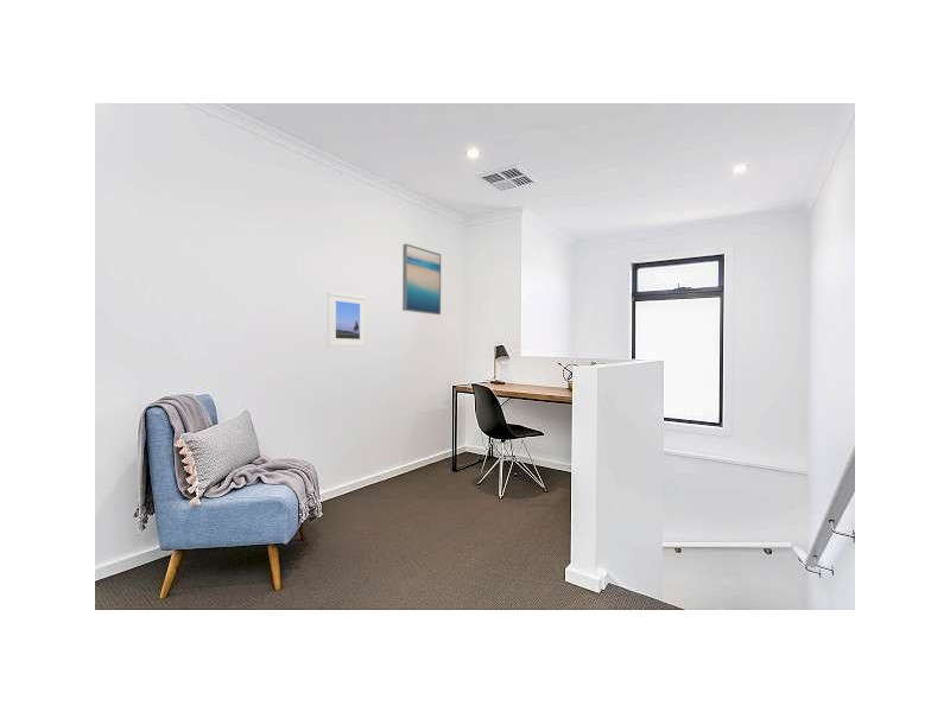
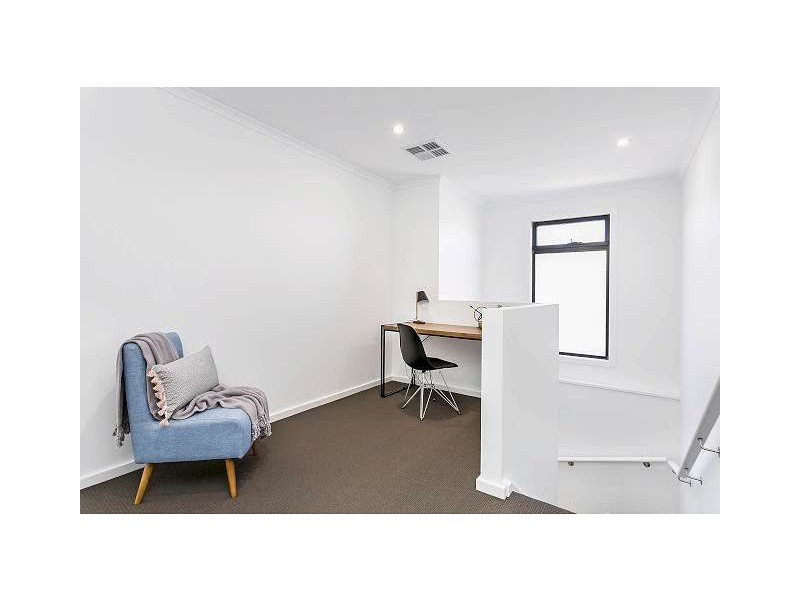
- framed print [327,291,368,348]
- wall art [401,243,442,316]
